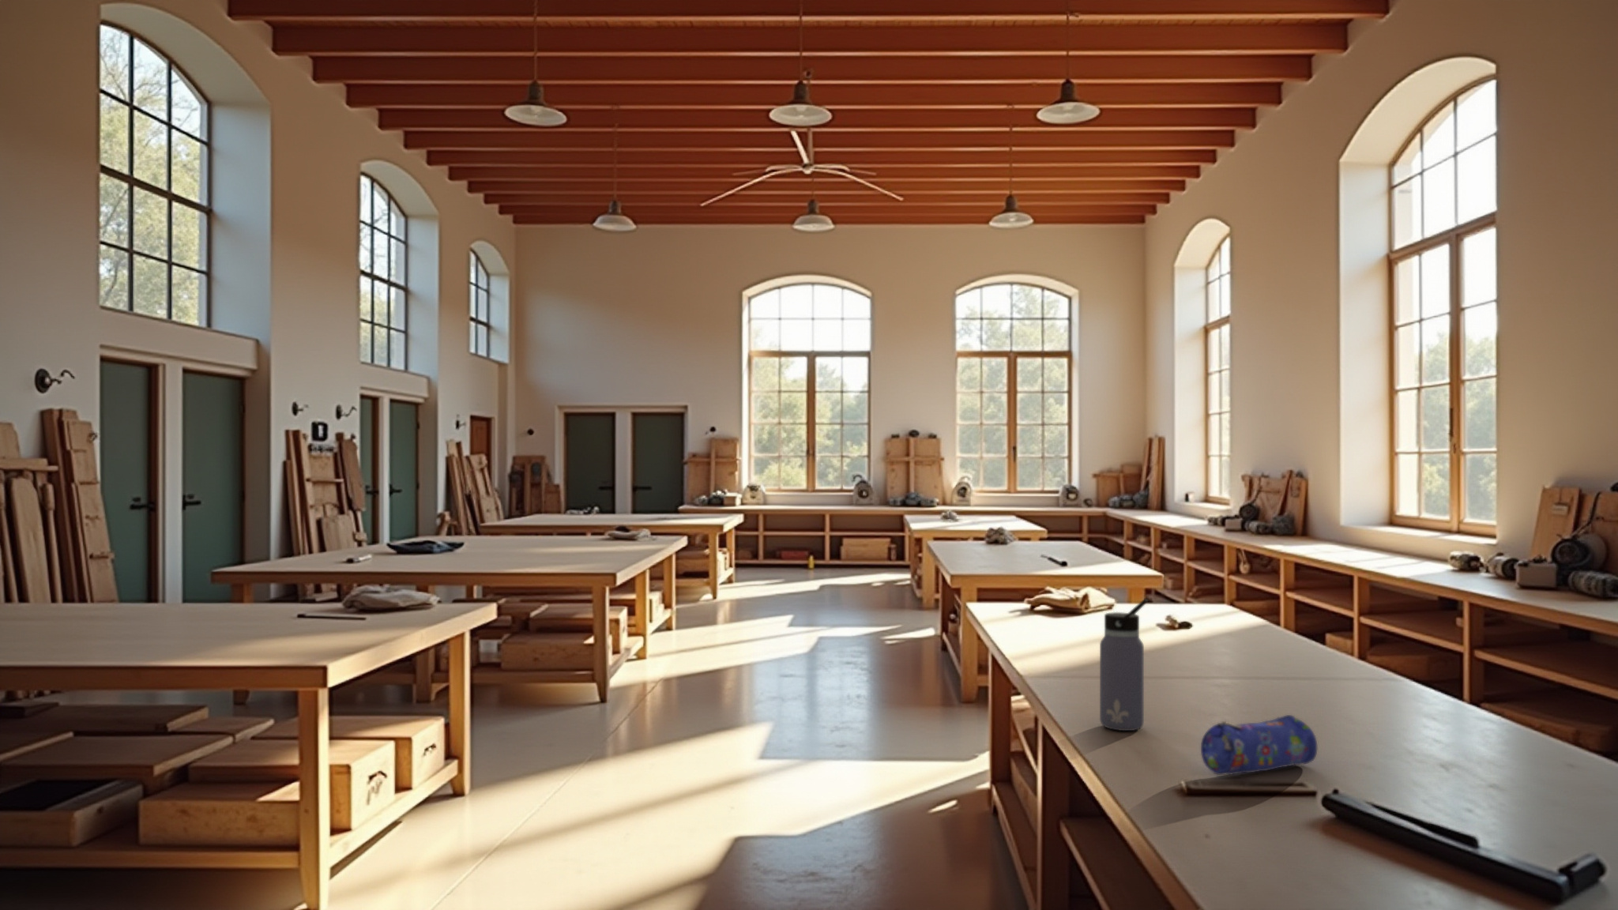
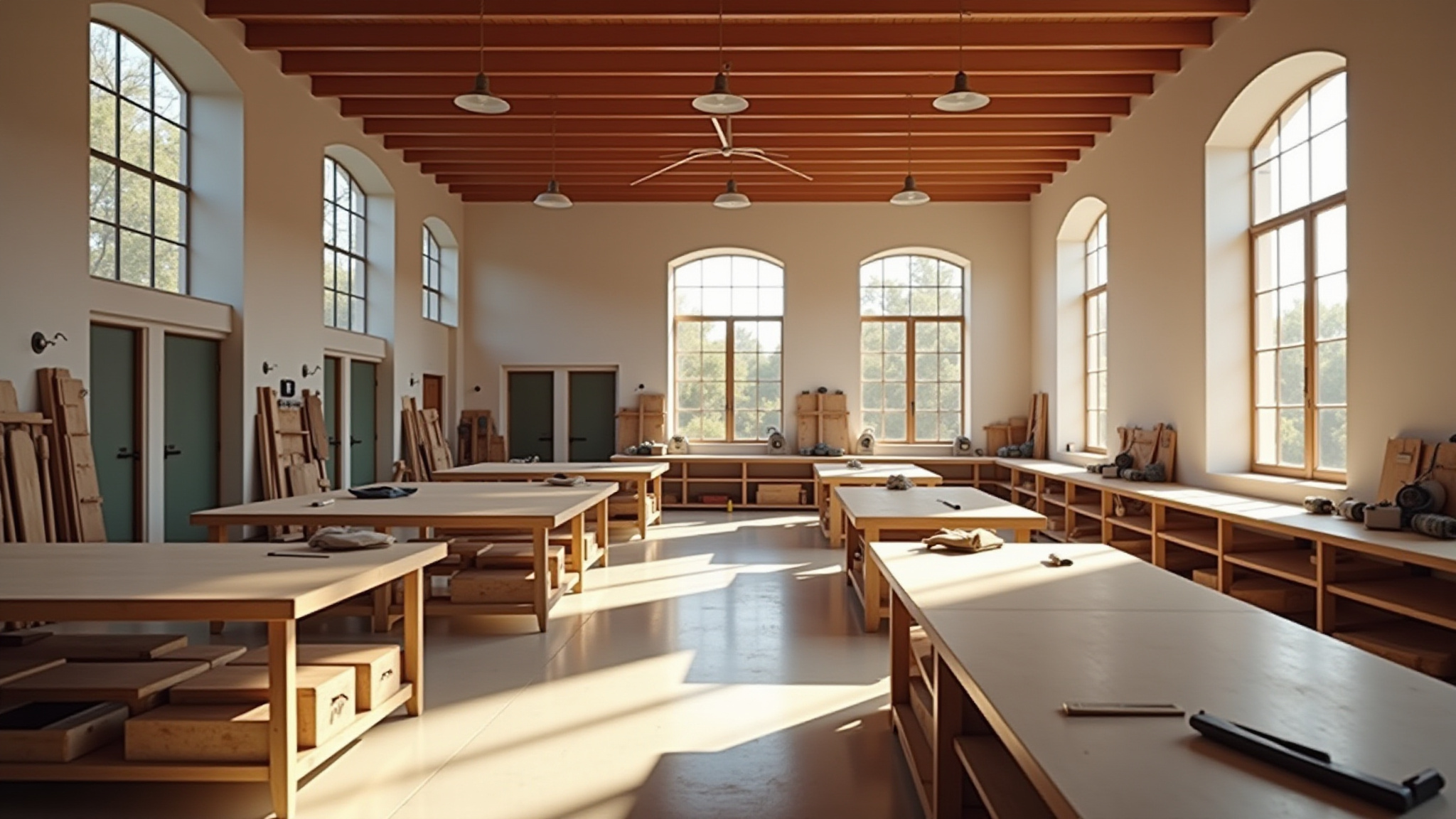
- pencil case [1200,714,1318,776]
- water bottle [1099,598,1149,731]
